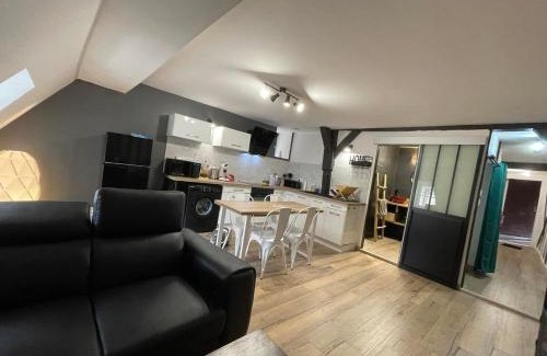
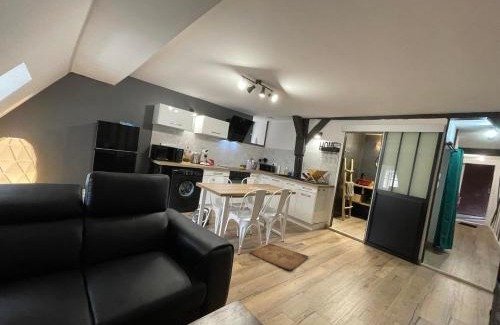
+ rug [249,243,309,271]
